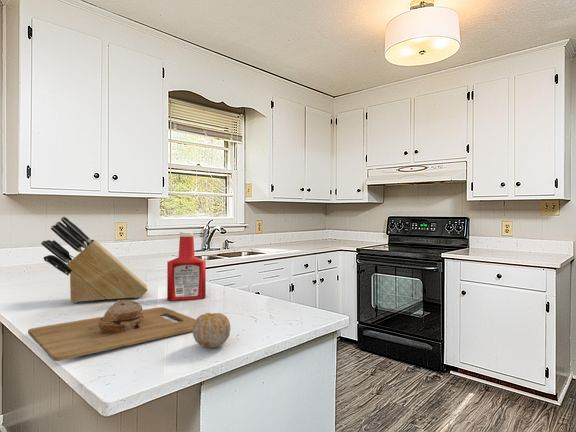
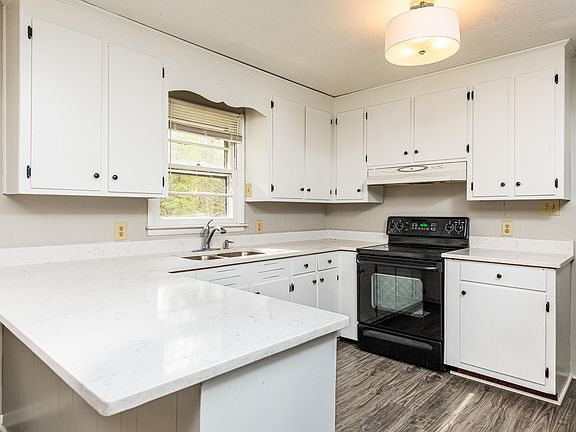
- knife block [40,216,149,304]
- fruit [191,312,231,349]
- soap bottle [166,231,207,301]
- cutting board [27,299,196,362]
